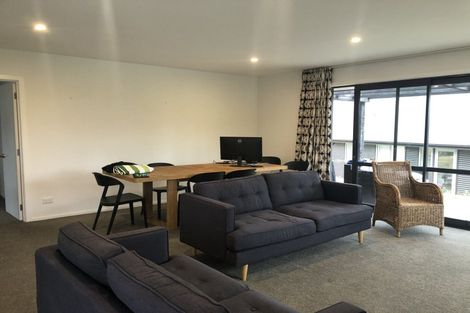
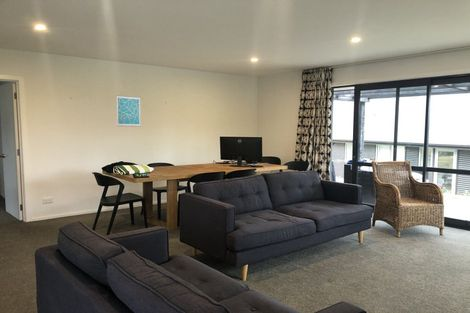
+ wall art [116,94,142,128]
